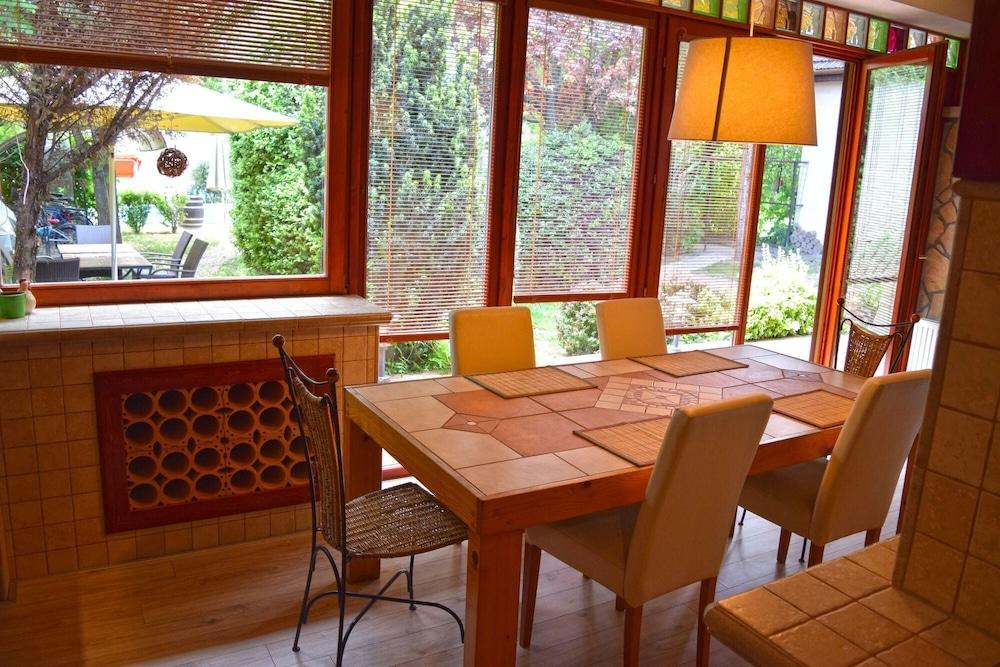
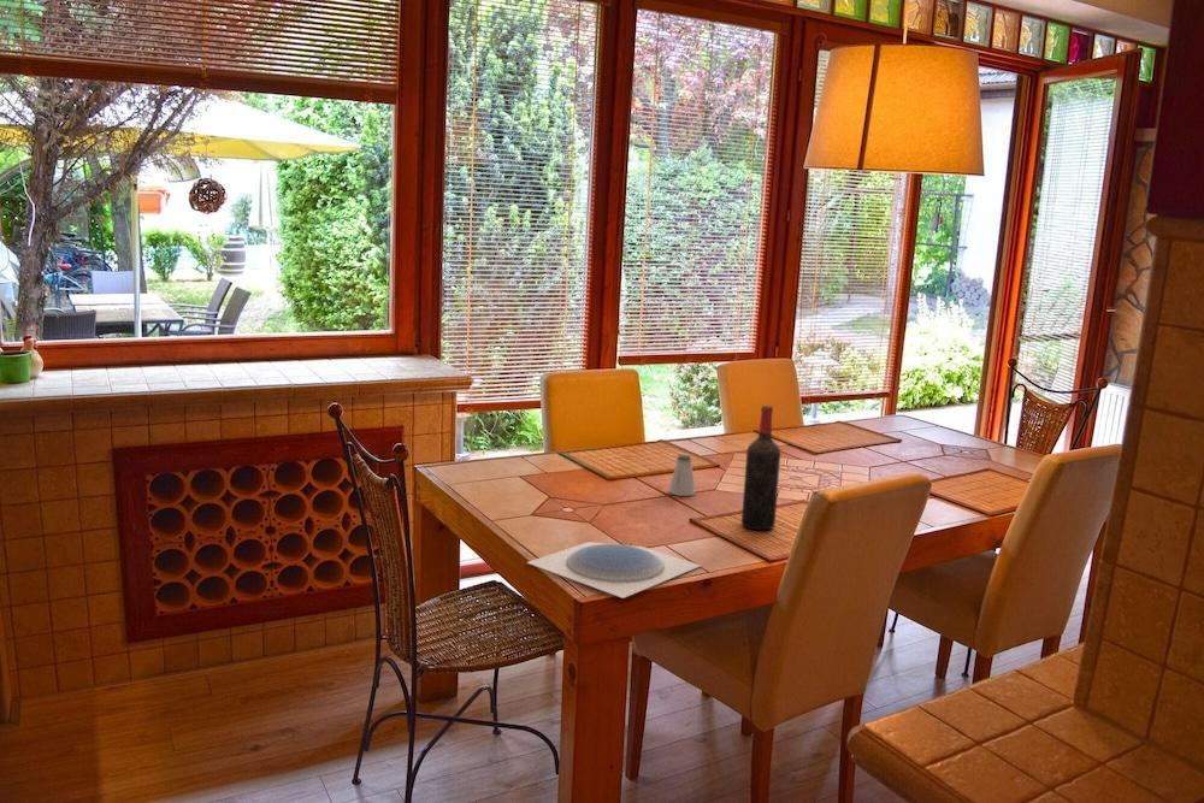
+ saltshaker [667,454,697,497]
+ plate [526,541,702,600]
+ wine bottle [740,405,781,531]
